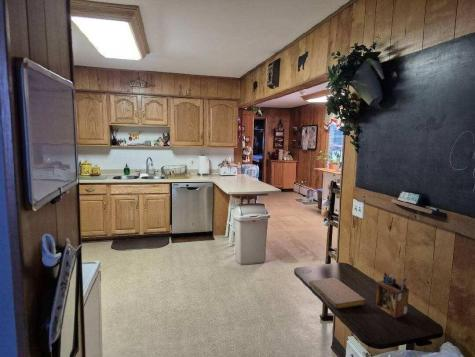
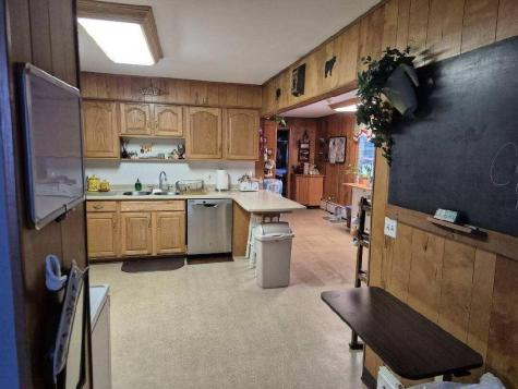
- desk organizer [375,271,410,319]
- notebook [308,277,366,310]
